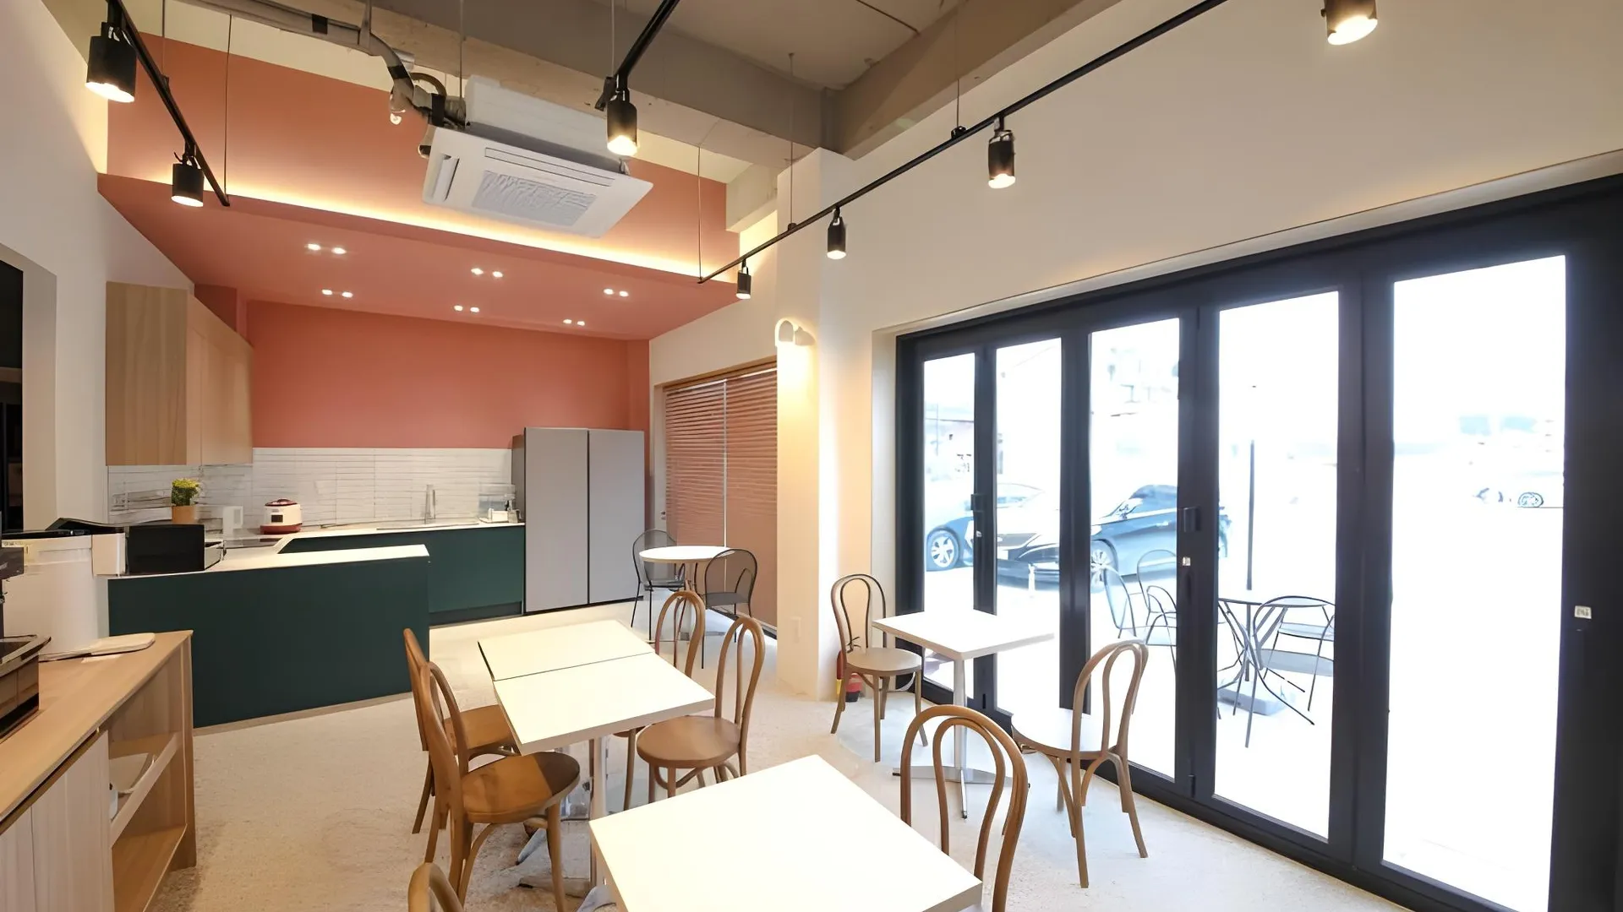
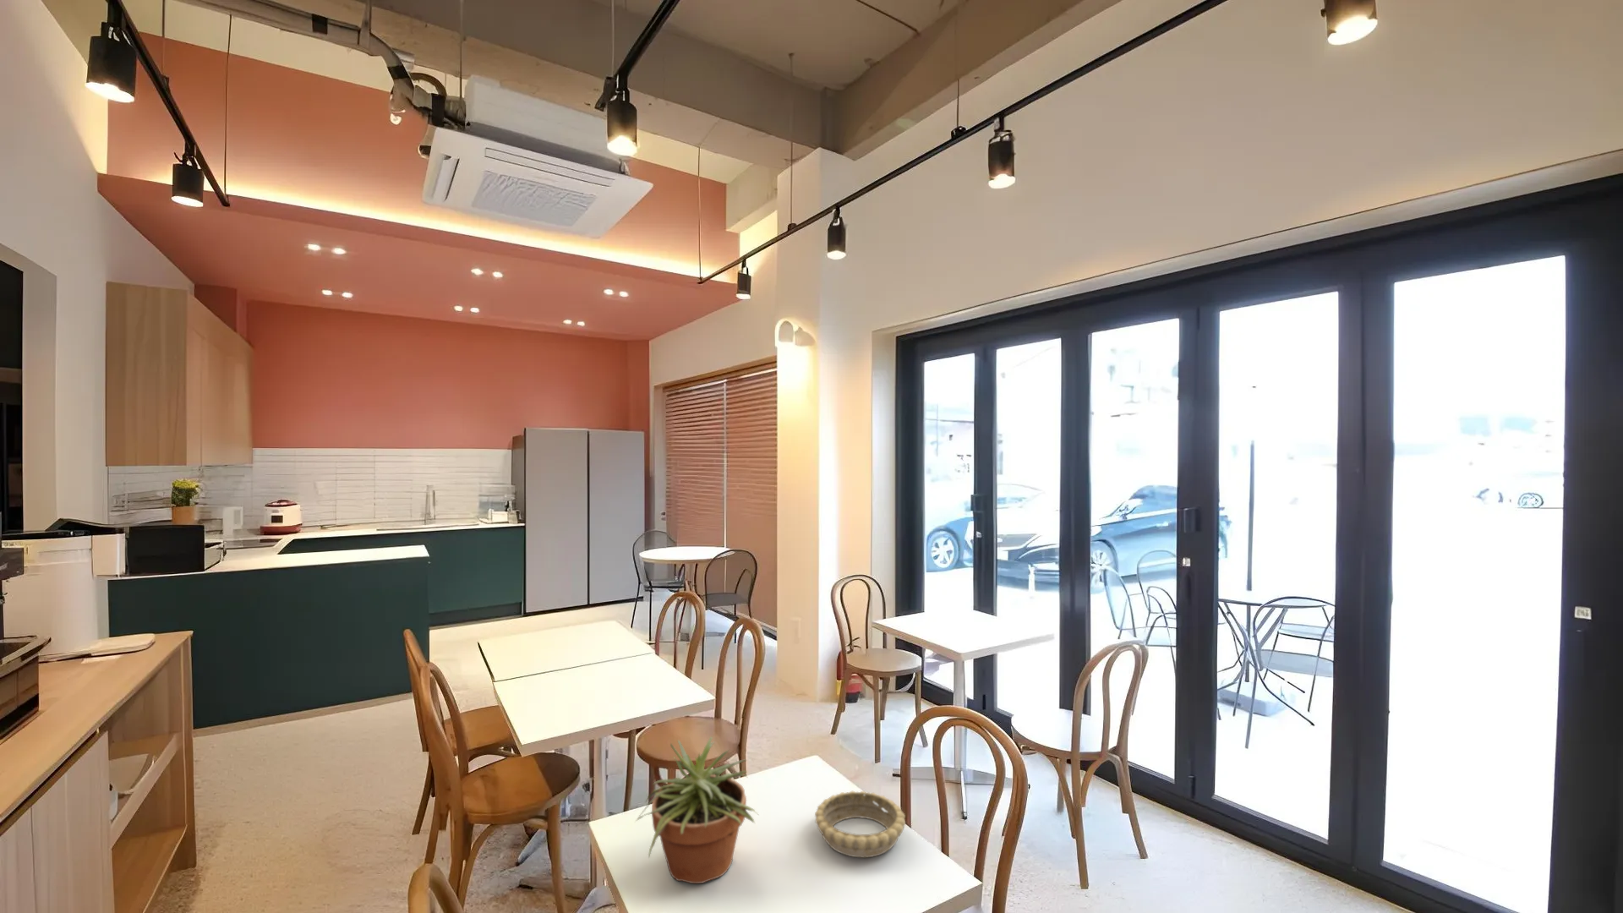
+ potted plant [634,736,759,884]
+ decorative bowl [814,790,906,858]
